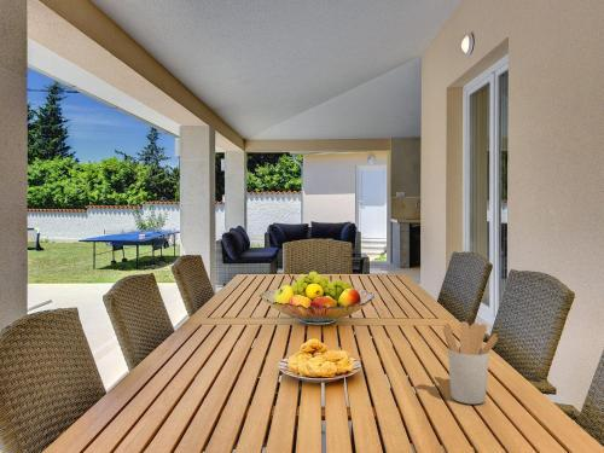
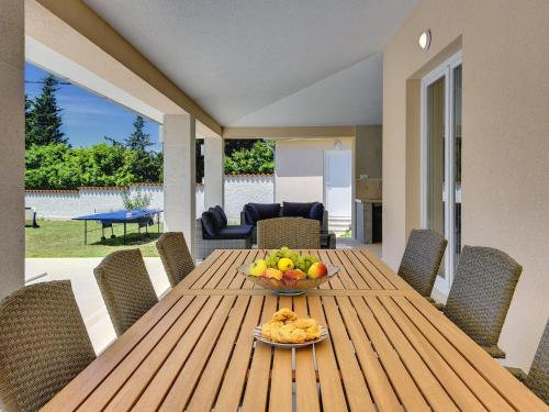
- utensil holder [442,320,499,405]
